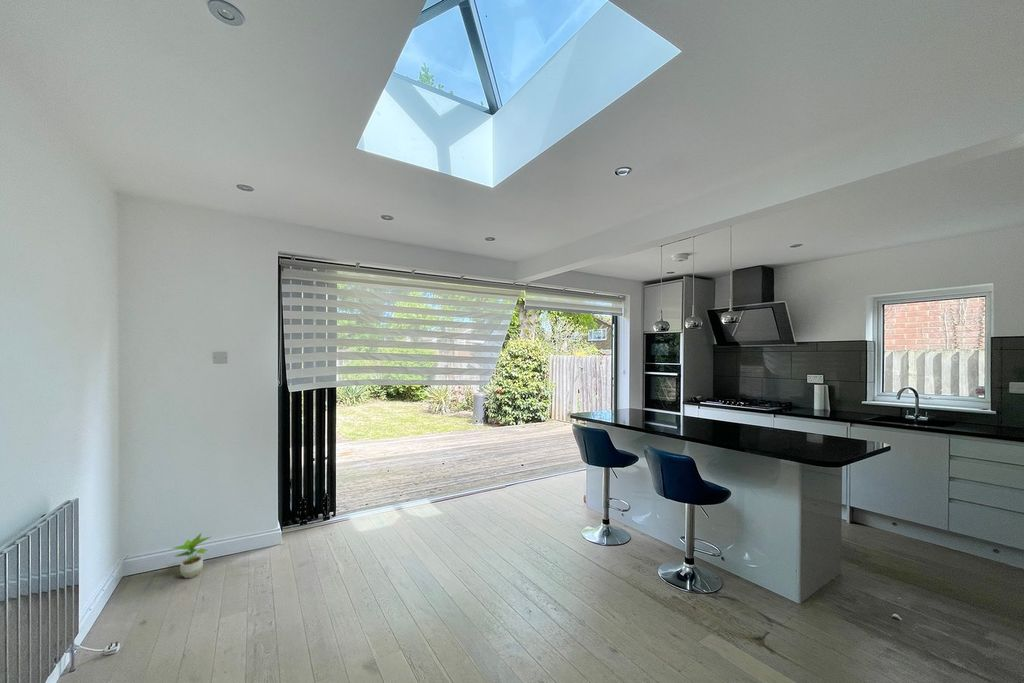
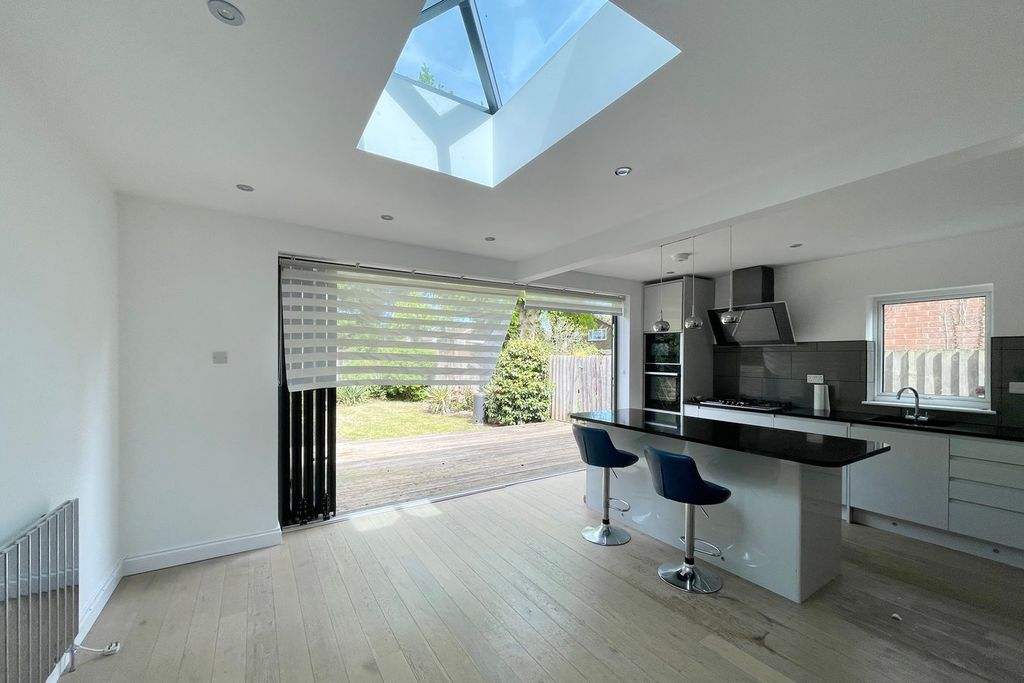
- potted plant [171,532,213,579]
